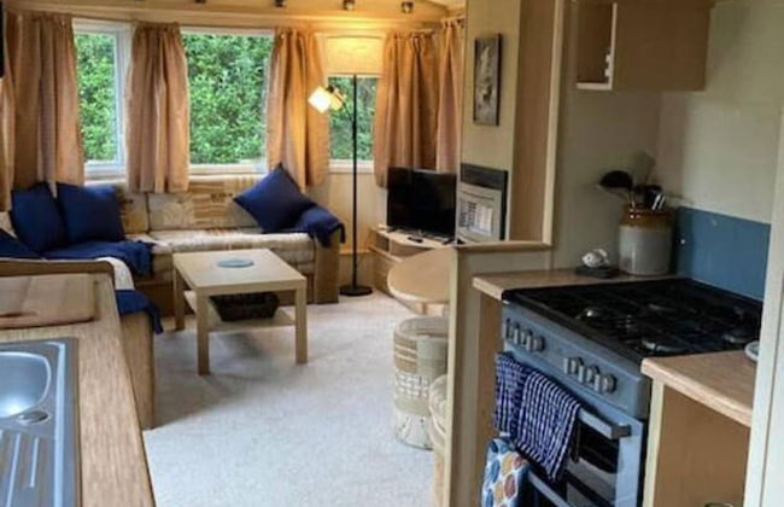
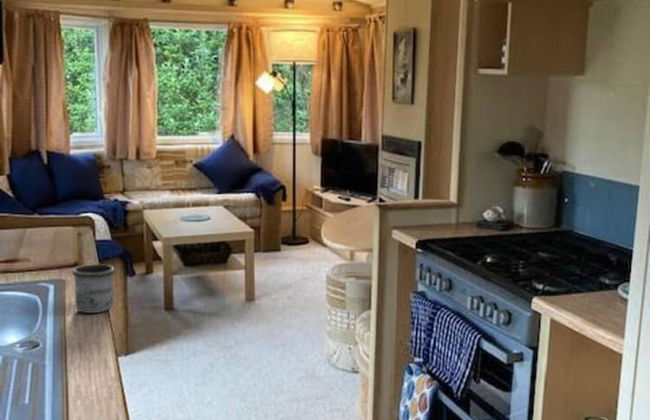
+ mug [71,263,116,314]
